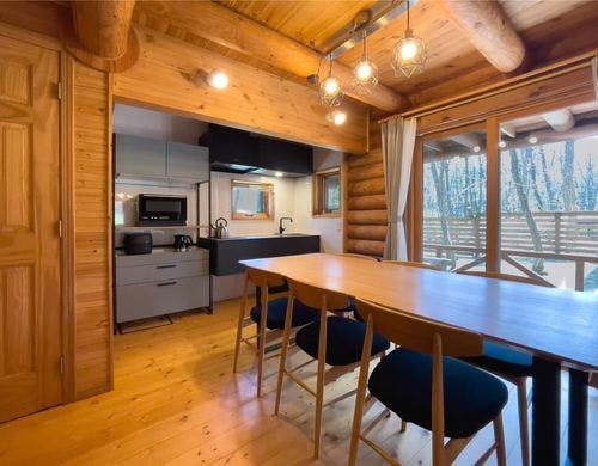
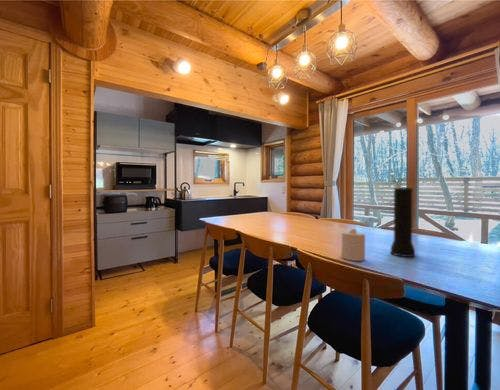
+ vase [390,187,416,258]
+ candle [340,228,366,262]
